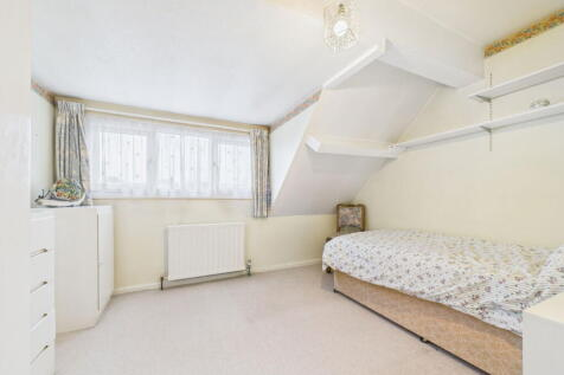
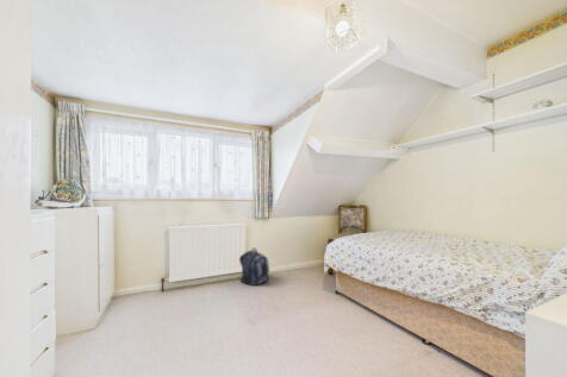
+ backpack [238,247,270,287]
